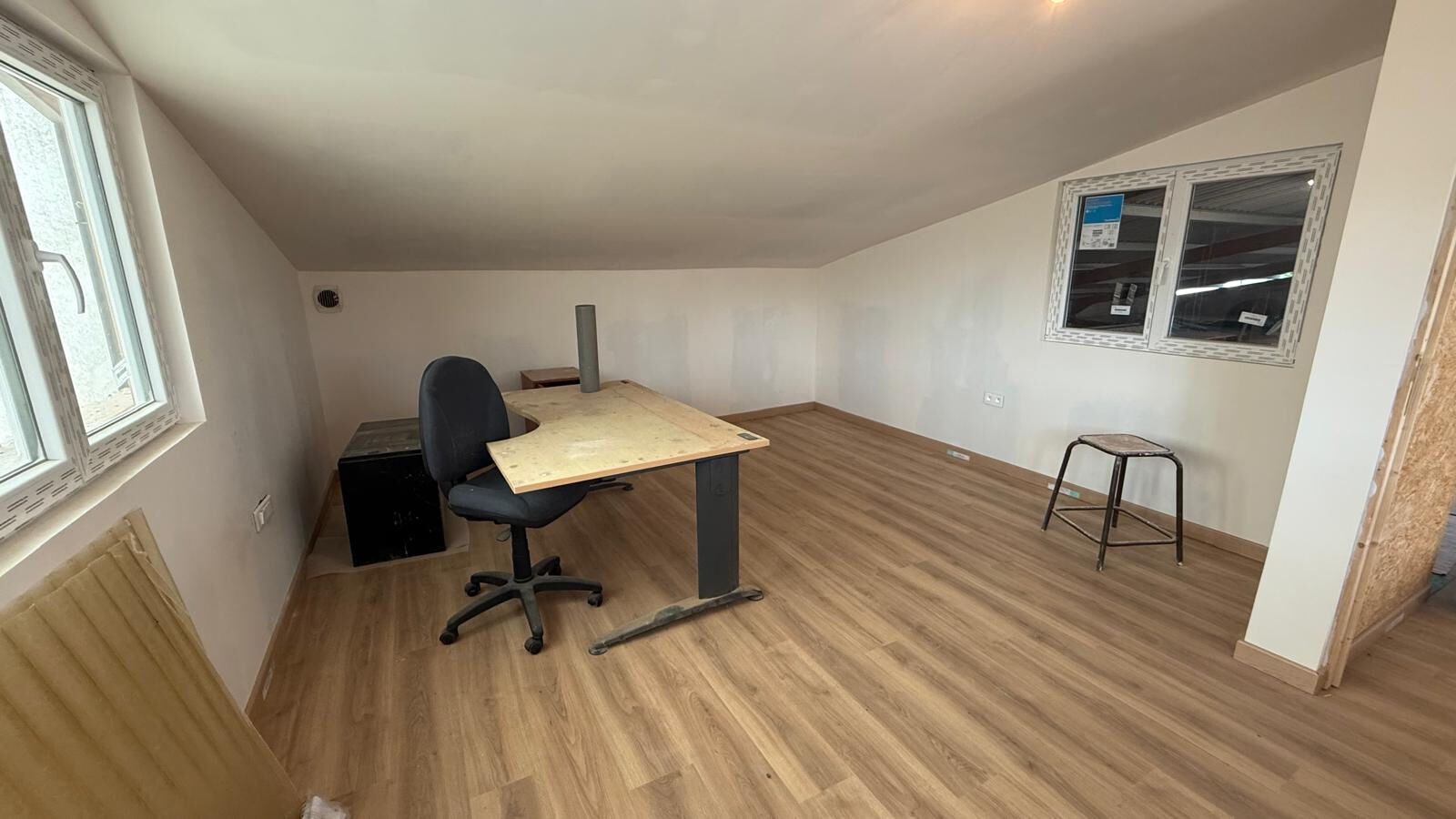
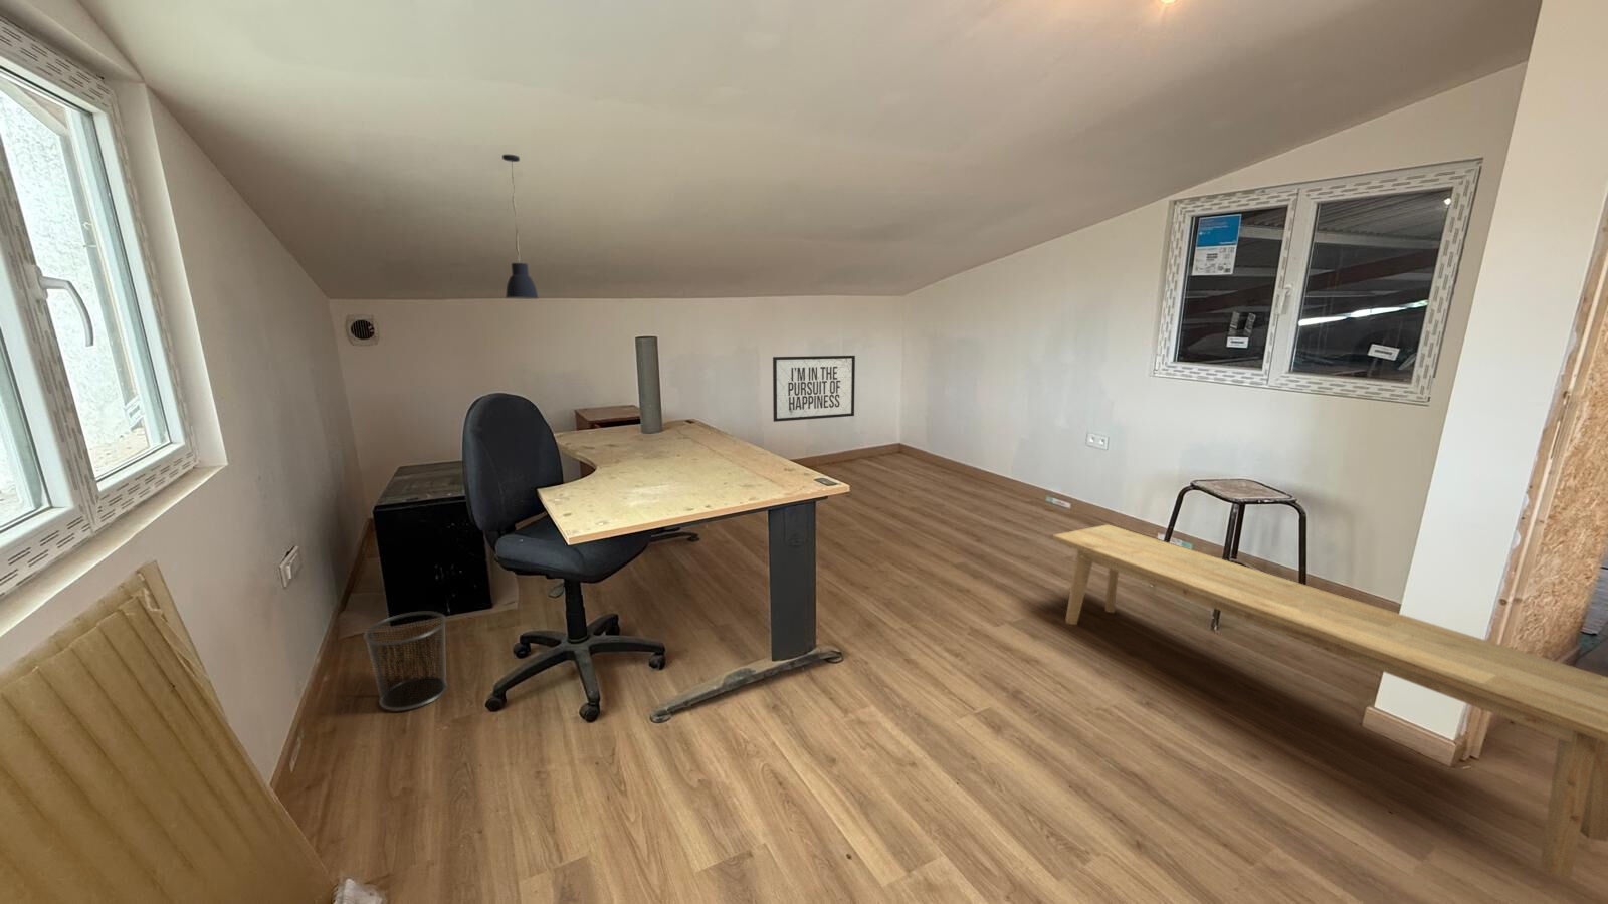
+ mirror [772,354,856,423]
+ bench [1051,523,1608,880]
+ pendant light [501,153,540,300]
+ waste bin [363,609,449,712]
